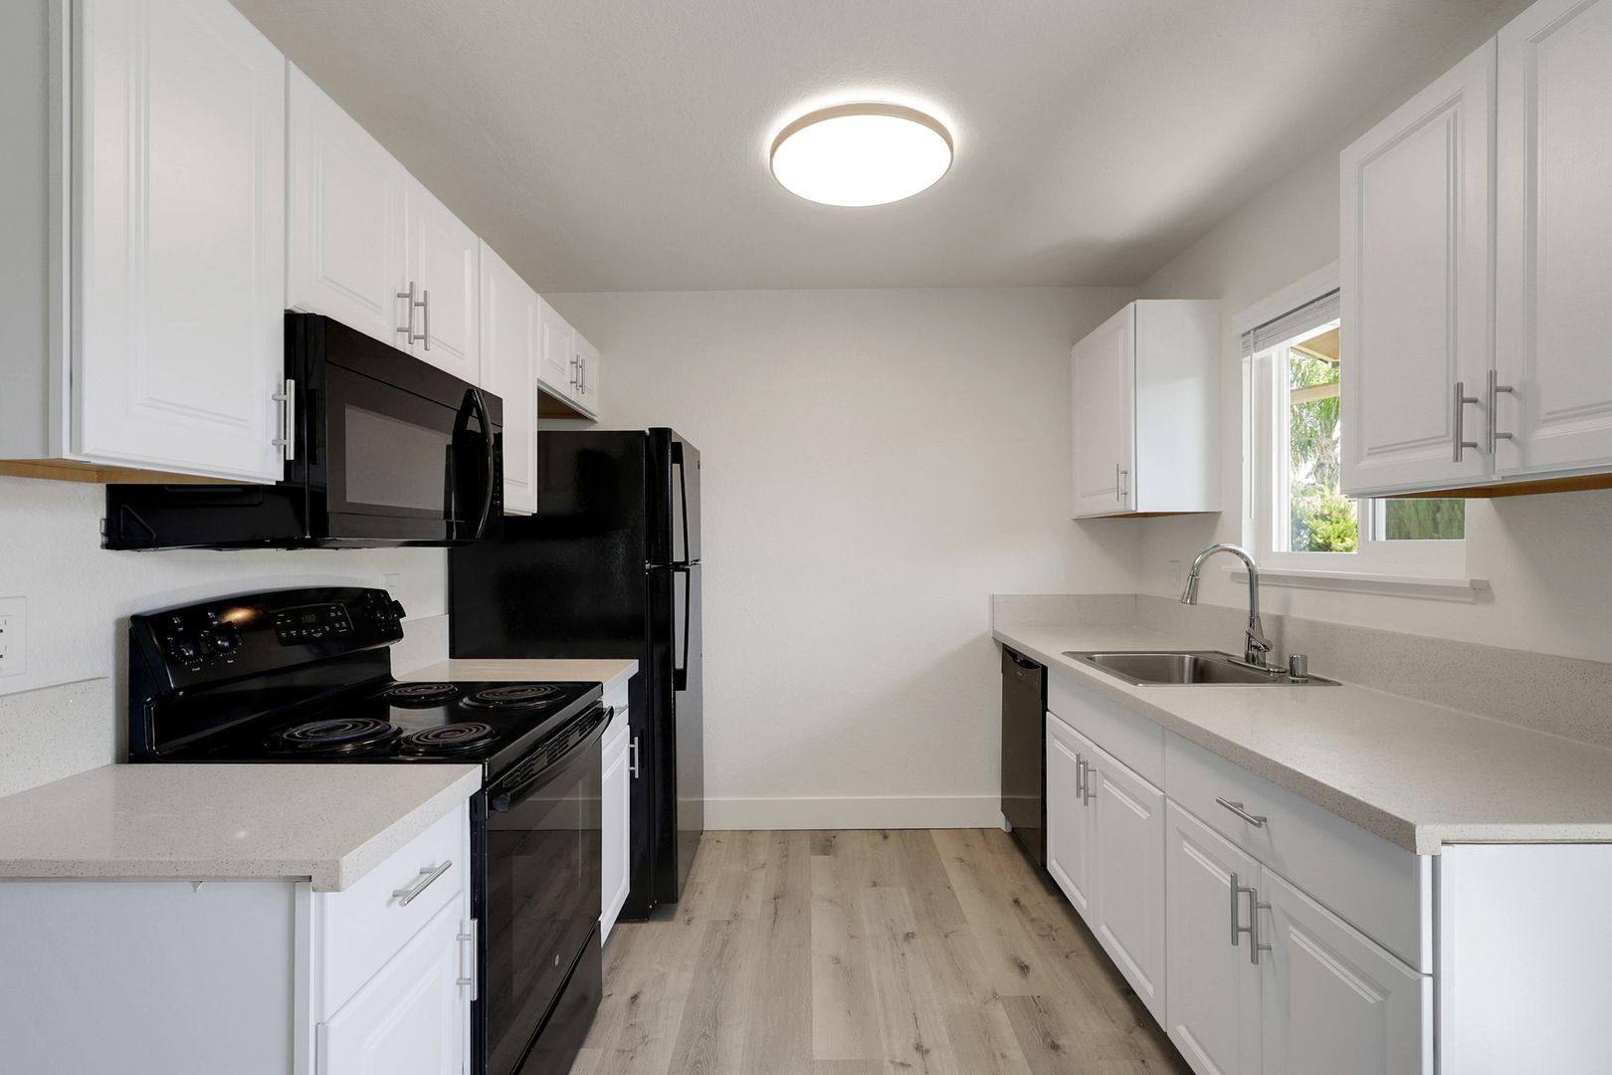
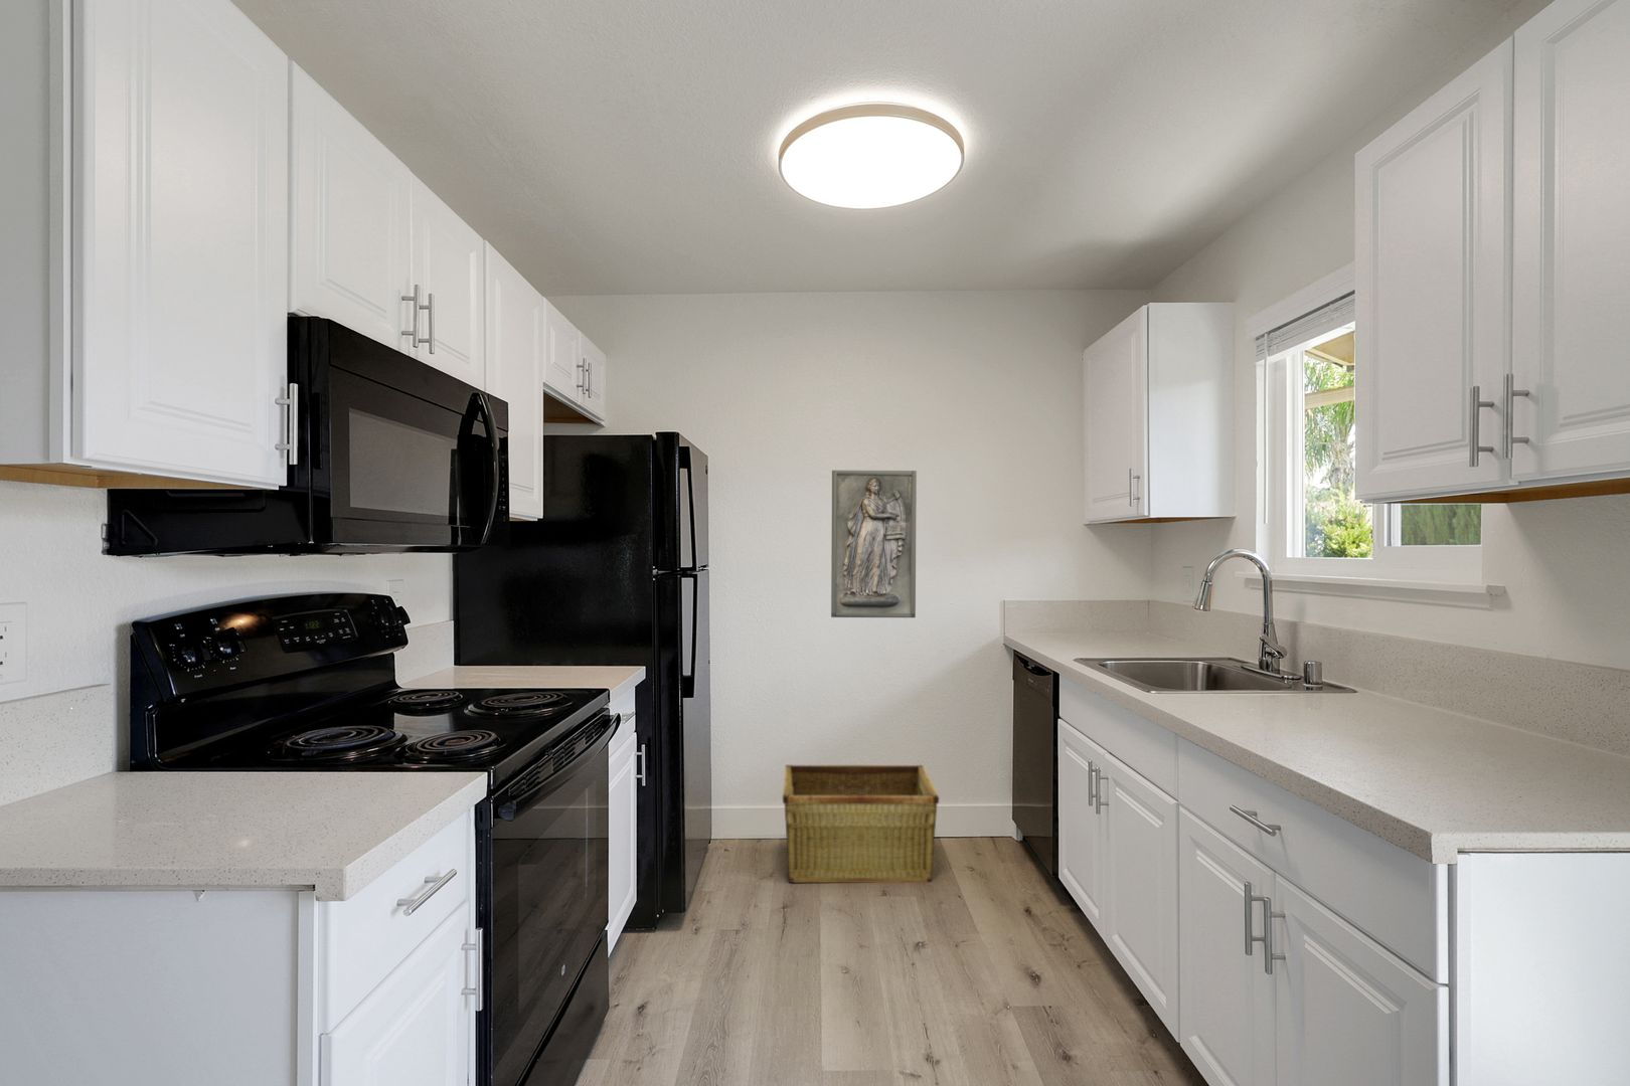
+ hamper [782,765,940,884]
+ relief panel [830,469,918,618]
